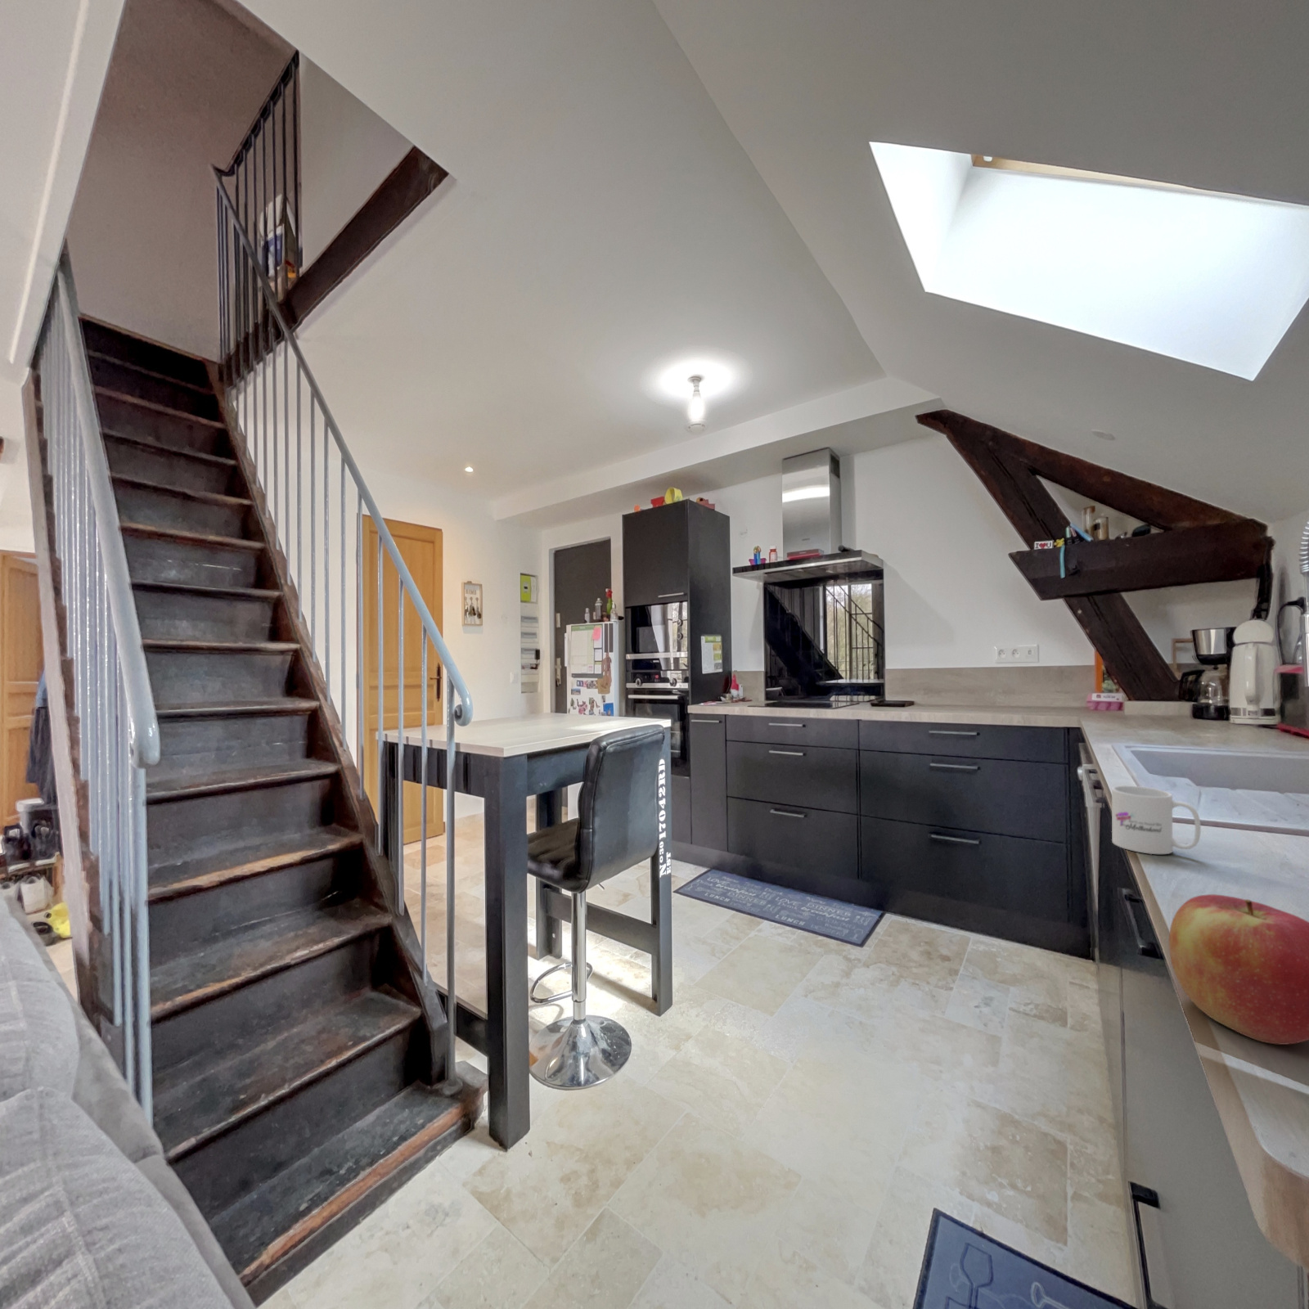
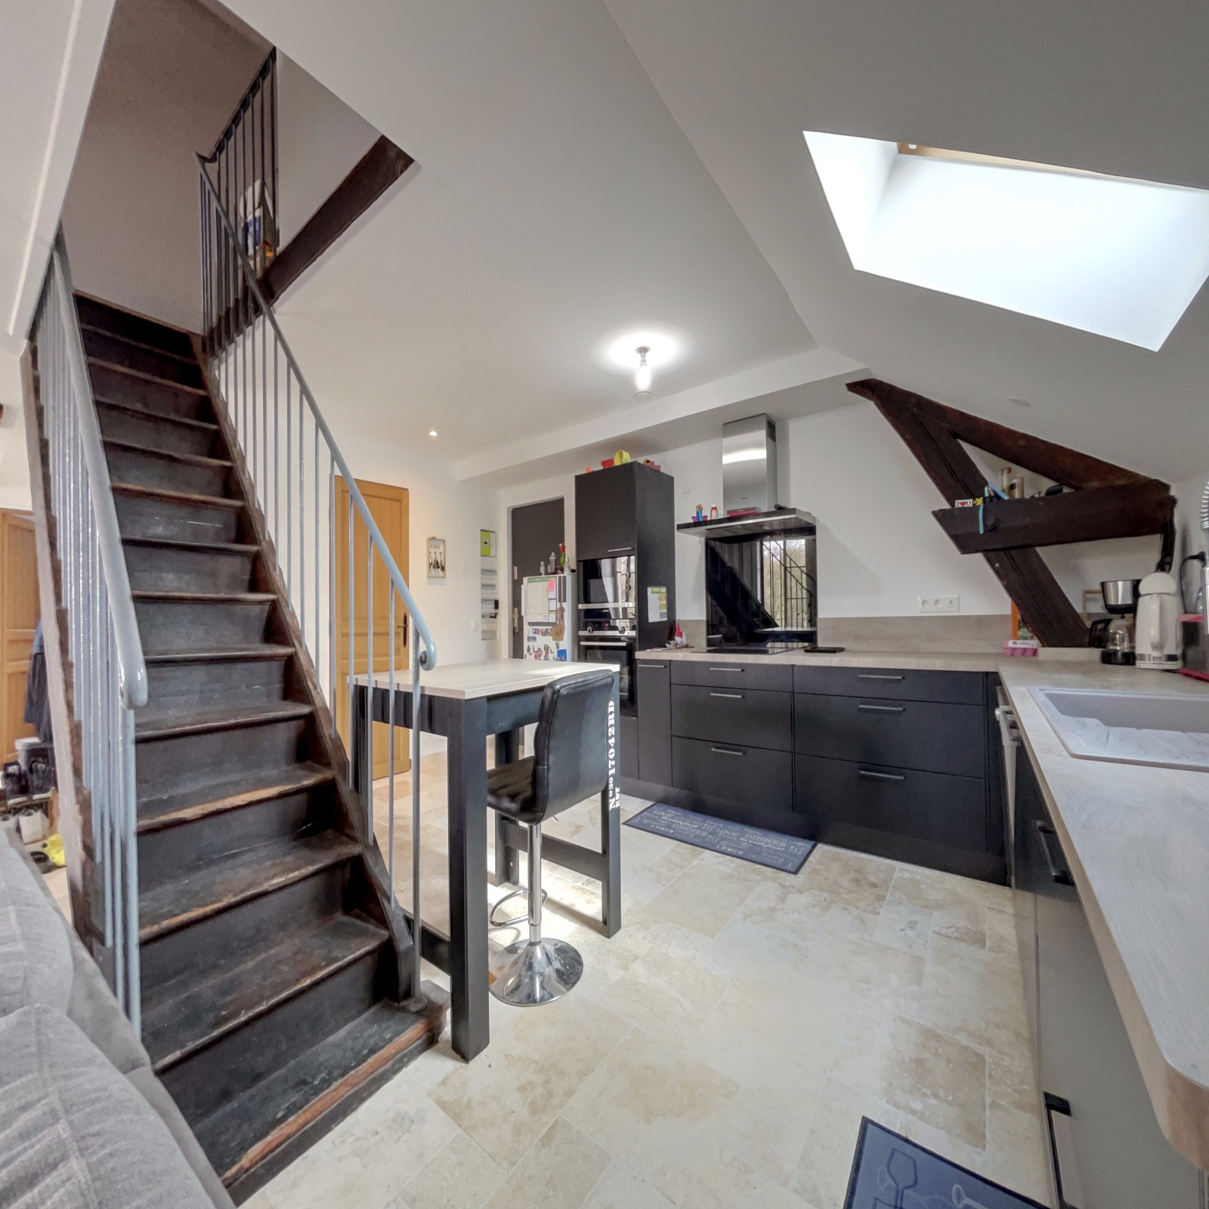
- apple [1169,893,1309,1045]
- mug [1111,785,1202,855]
